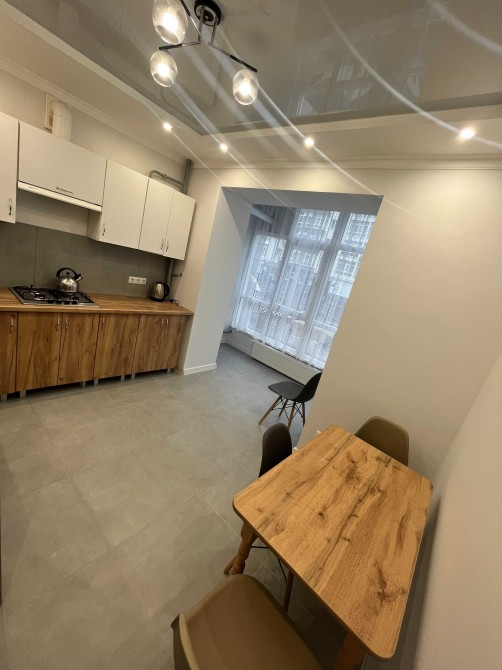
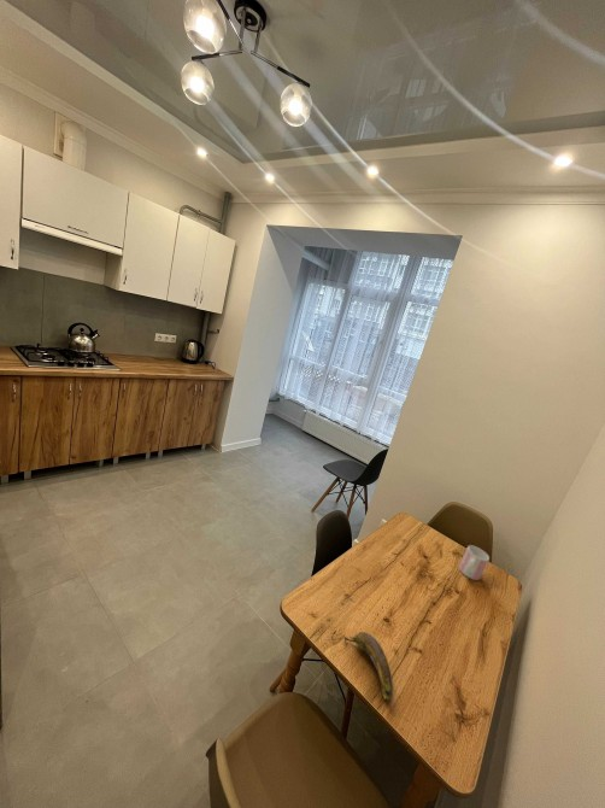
+ banana [342,631,394,703]
+ mug [458,544,491,581]
